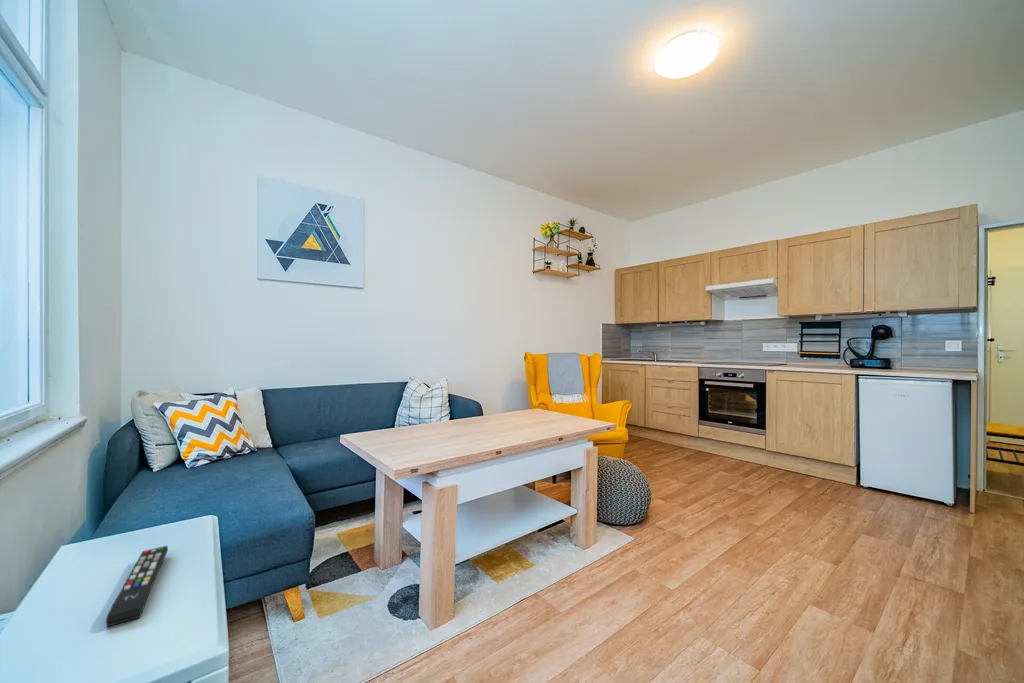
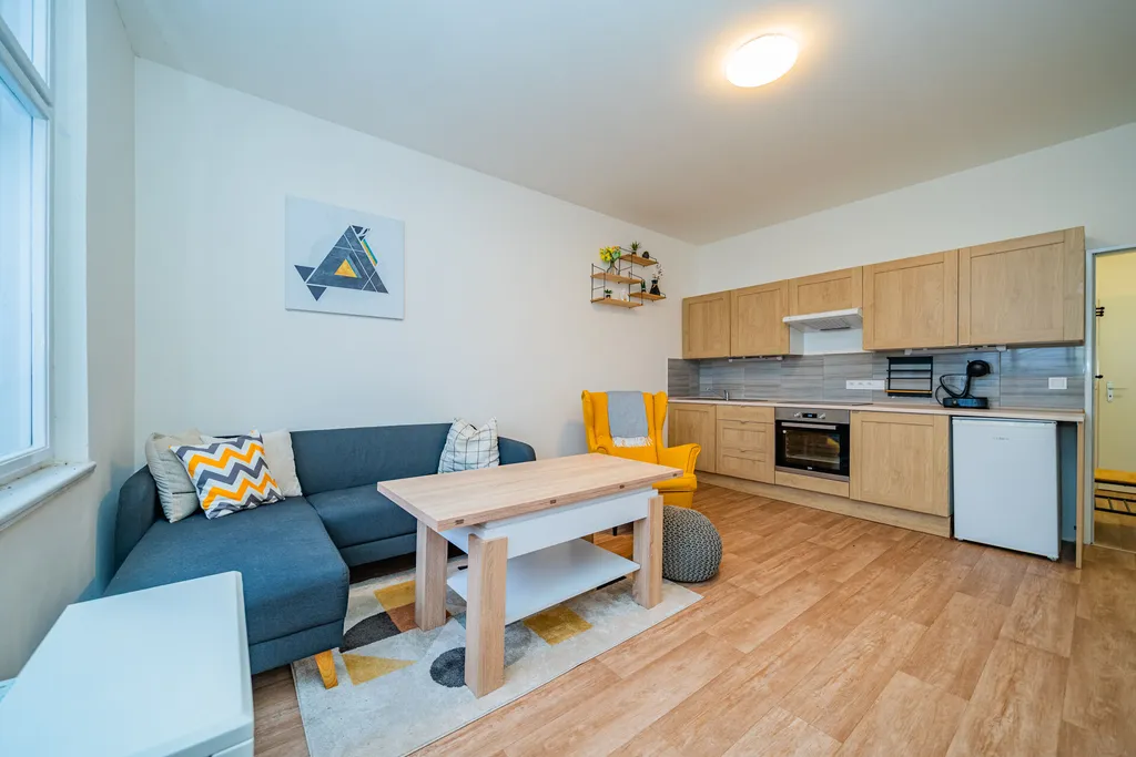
- remote control [105,545,169,628]
